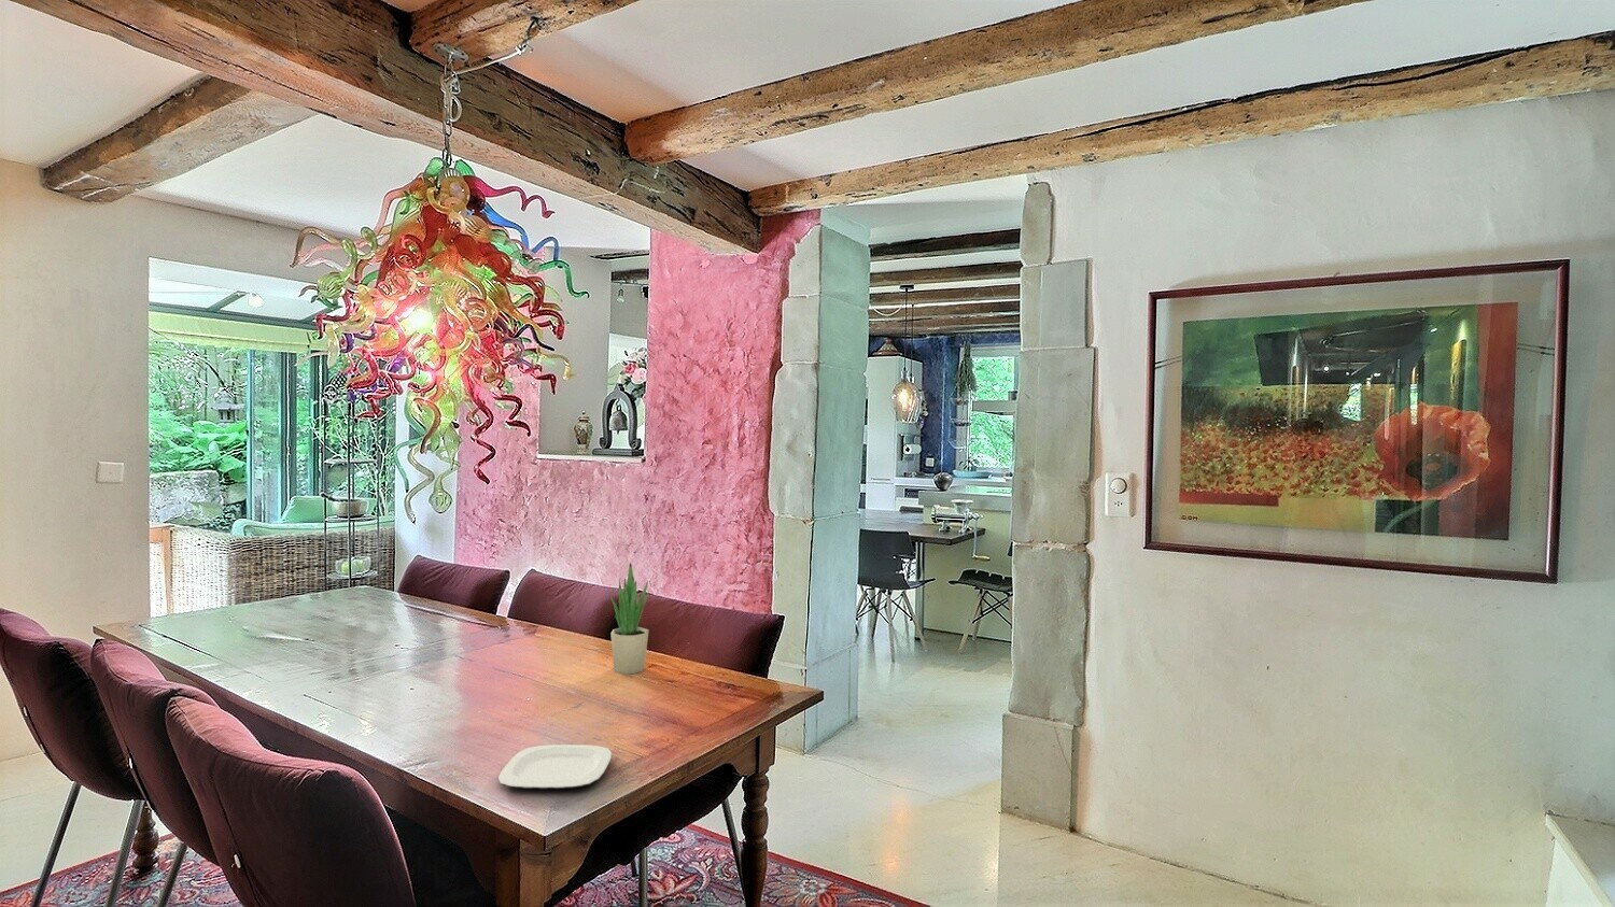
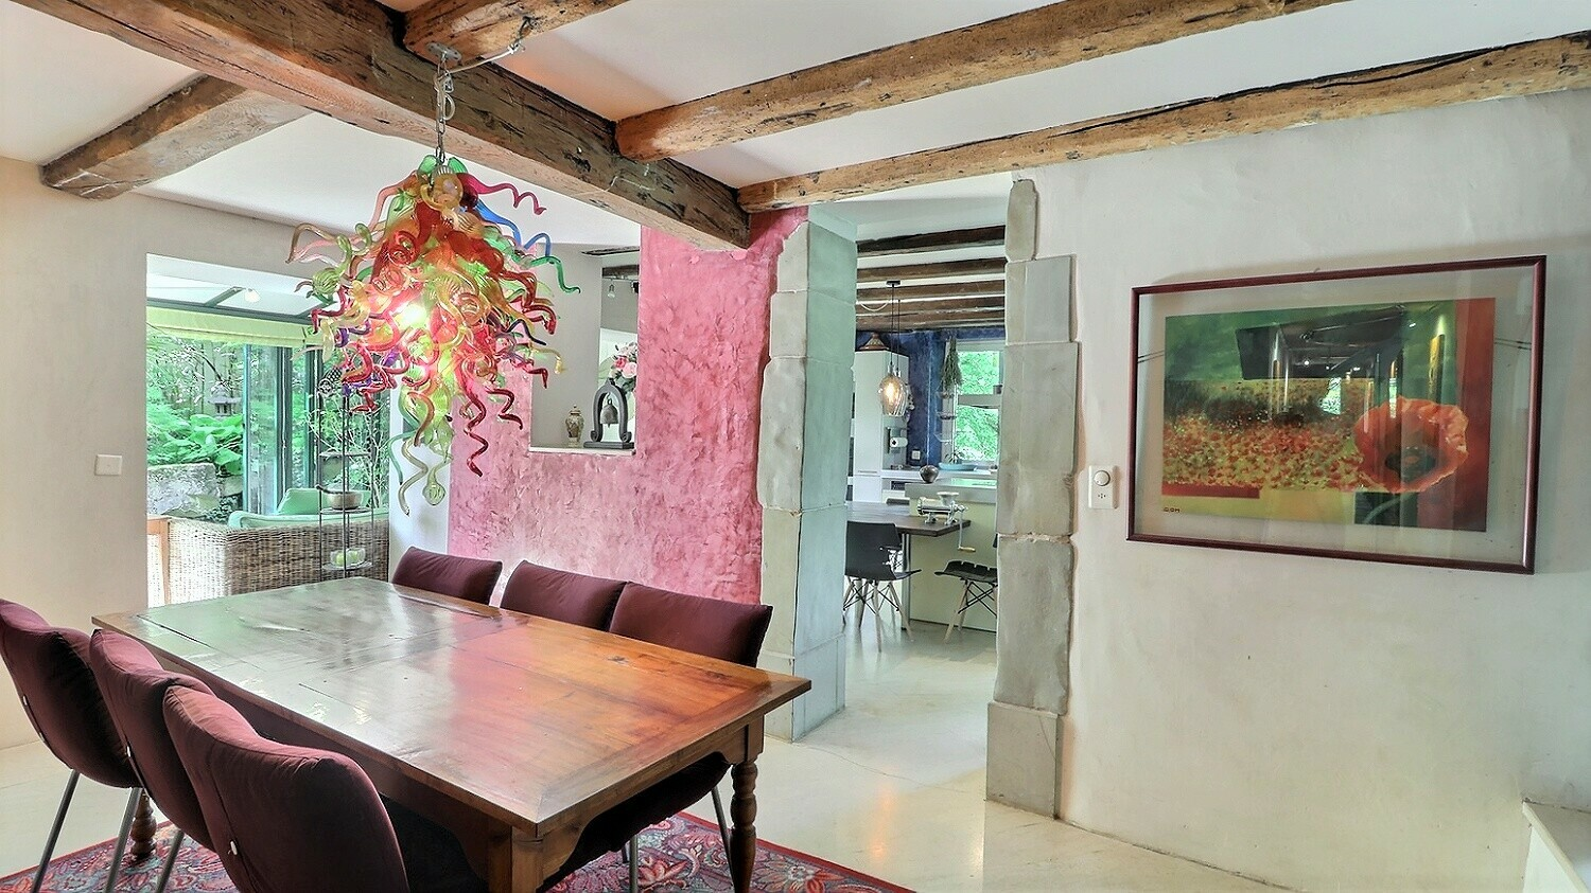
- plate [497,744,612,789]
- potted plant [608,562,650,674]
